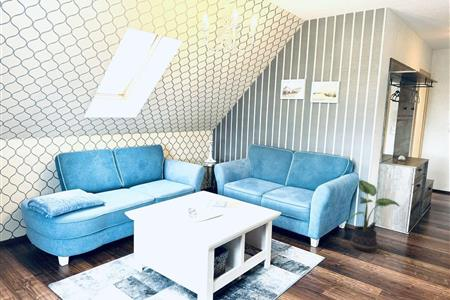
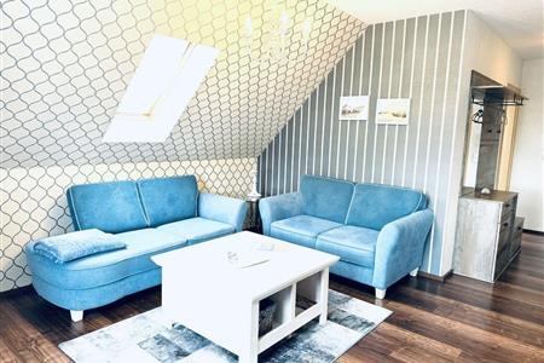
- potted plant [346,179,401,253]
